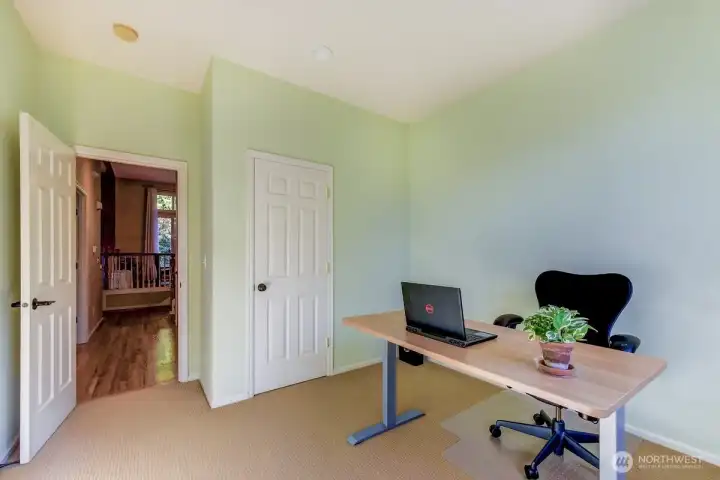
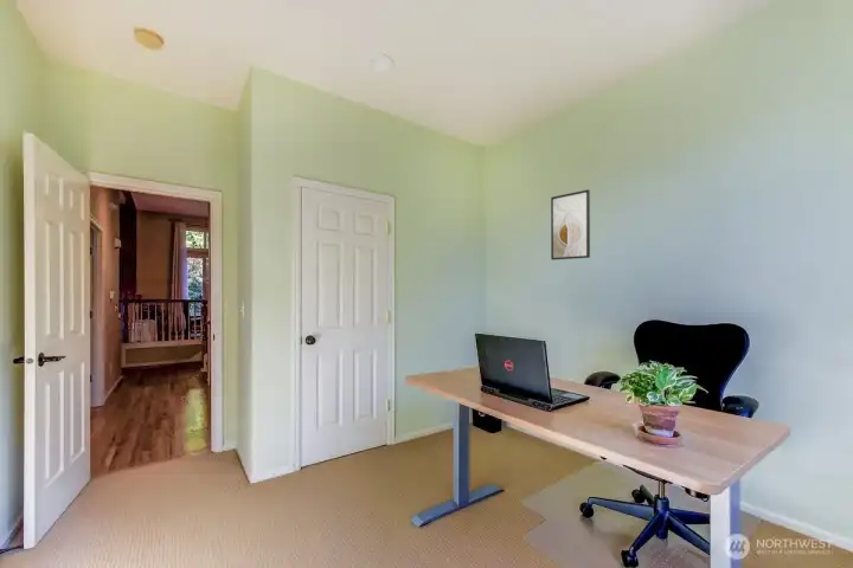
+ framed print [550,188,591,262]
